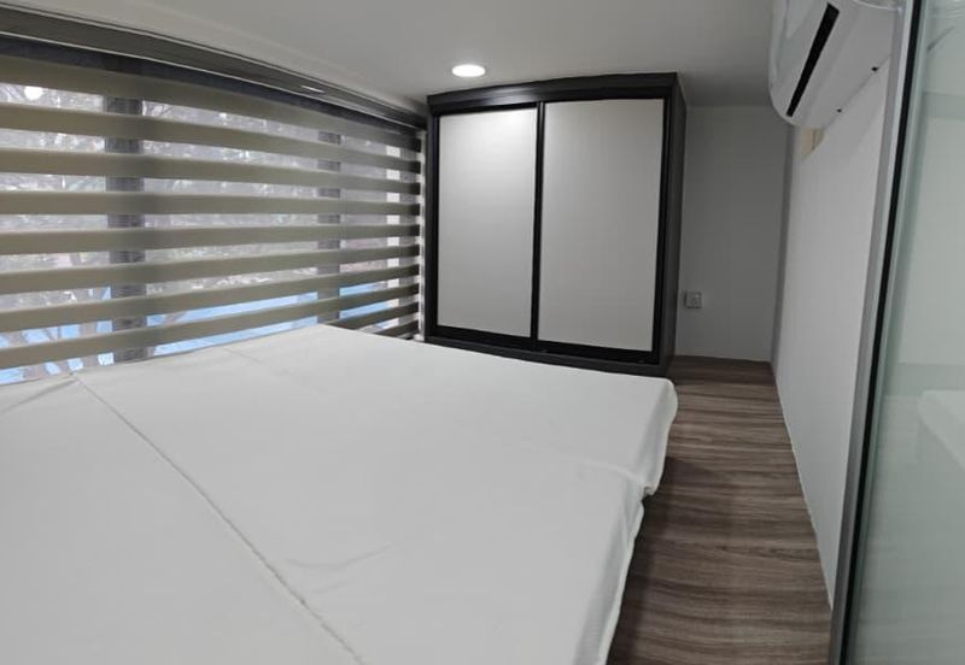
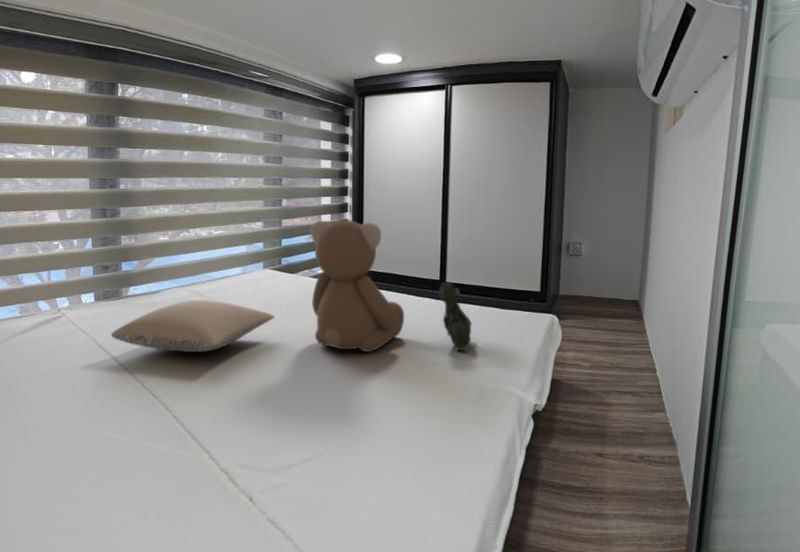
+ pillow [110,299,276,353]
+ stuffed toy [437,281,473,352]
+ teddy bear [310,219,405,353]
